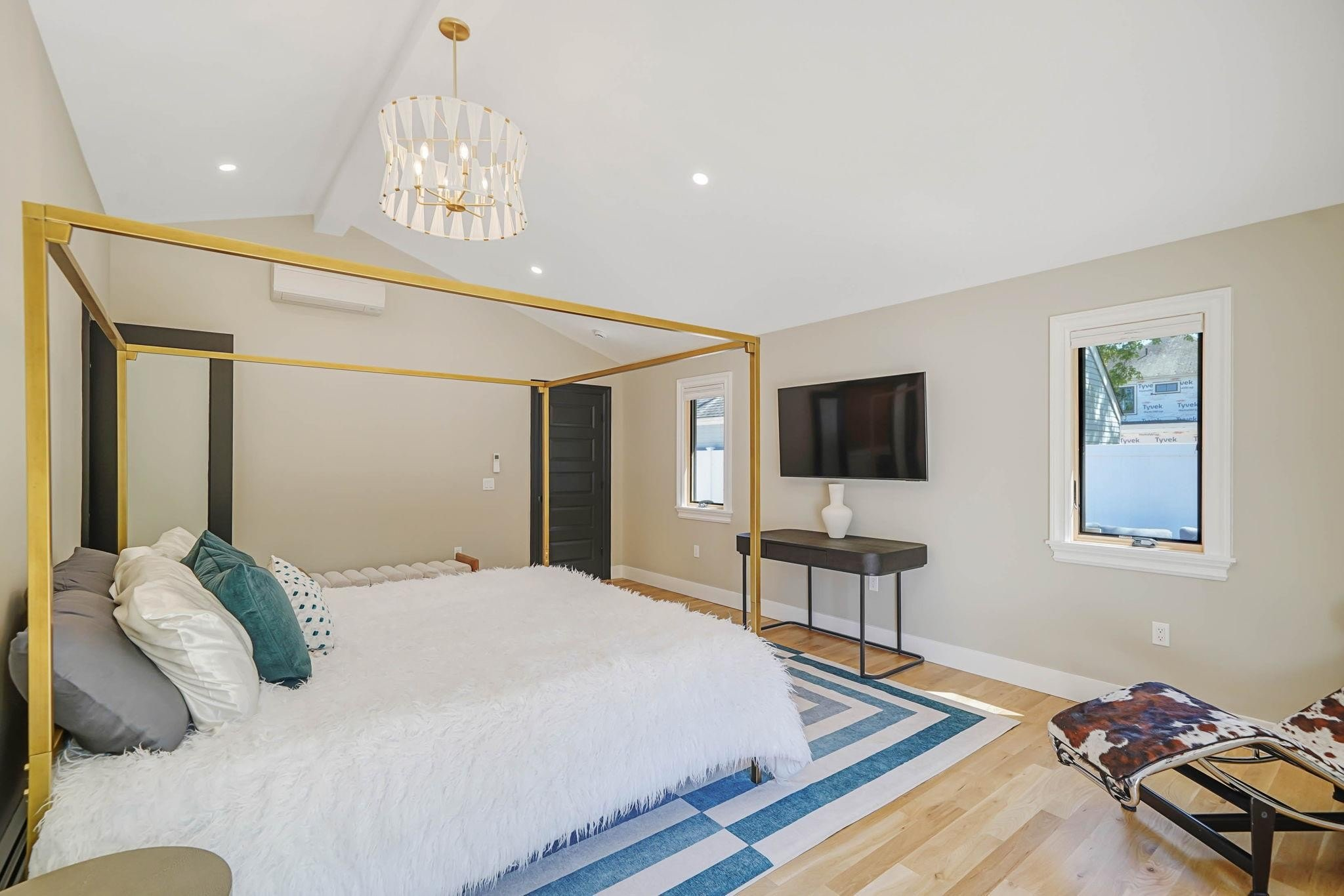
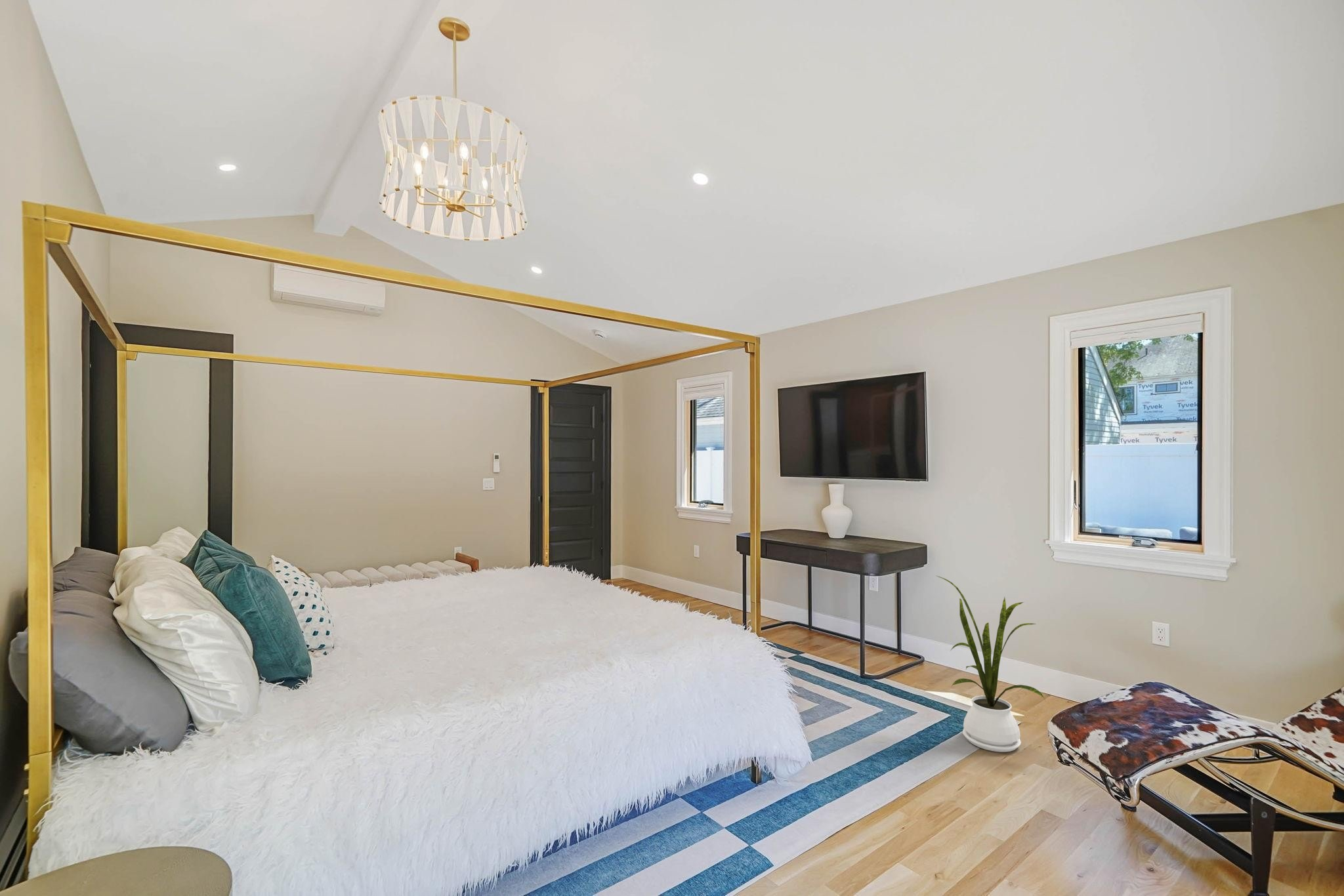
+ house plant [936,575,1046,753]
